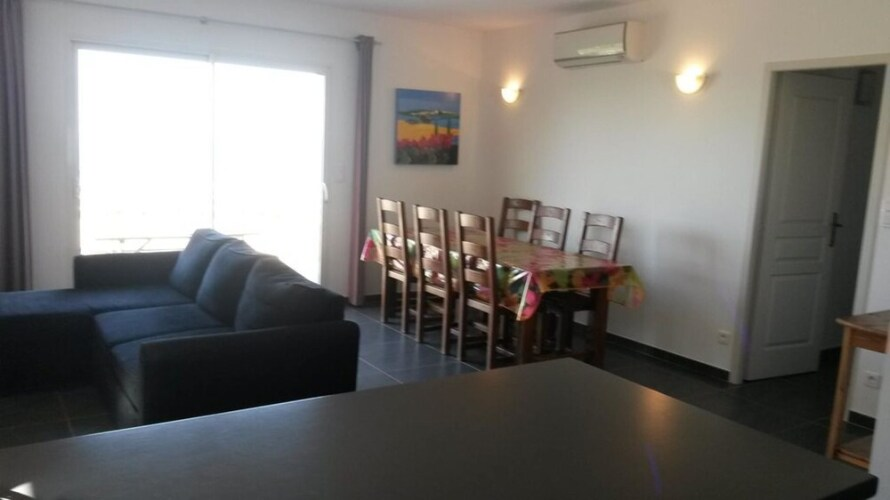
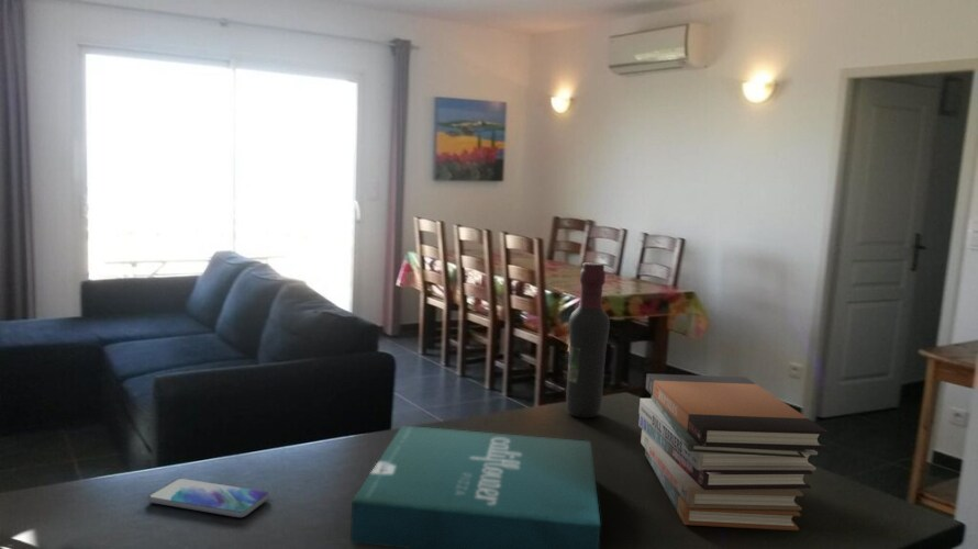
+ smartphone [146,478,271,519]
+ book stack [637,372,829,531]
+ pizza box [349,425,602,549]
+ wine bottle [565,261,611,418]
